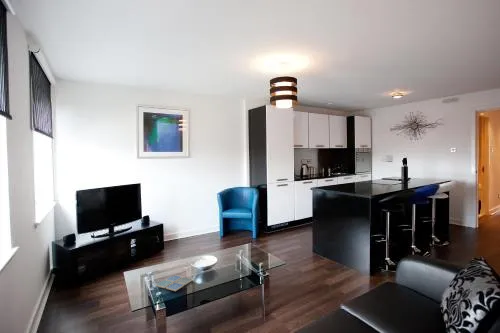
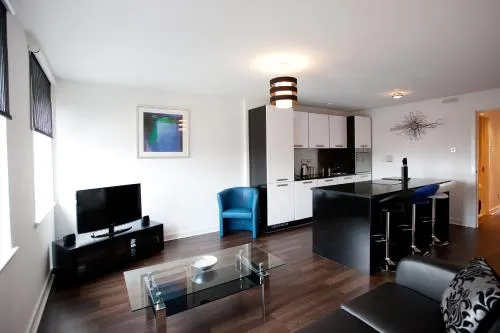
- drink coaster [154,274,194,292]
